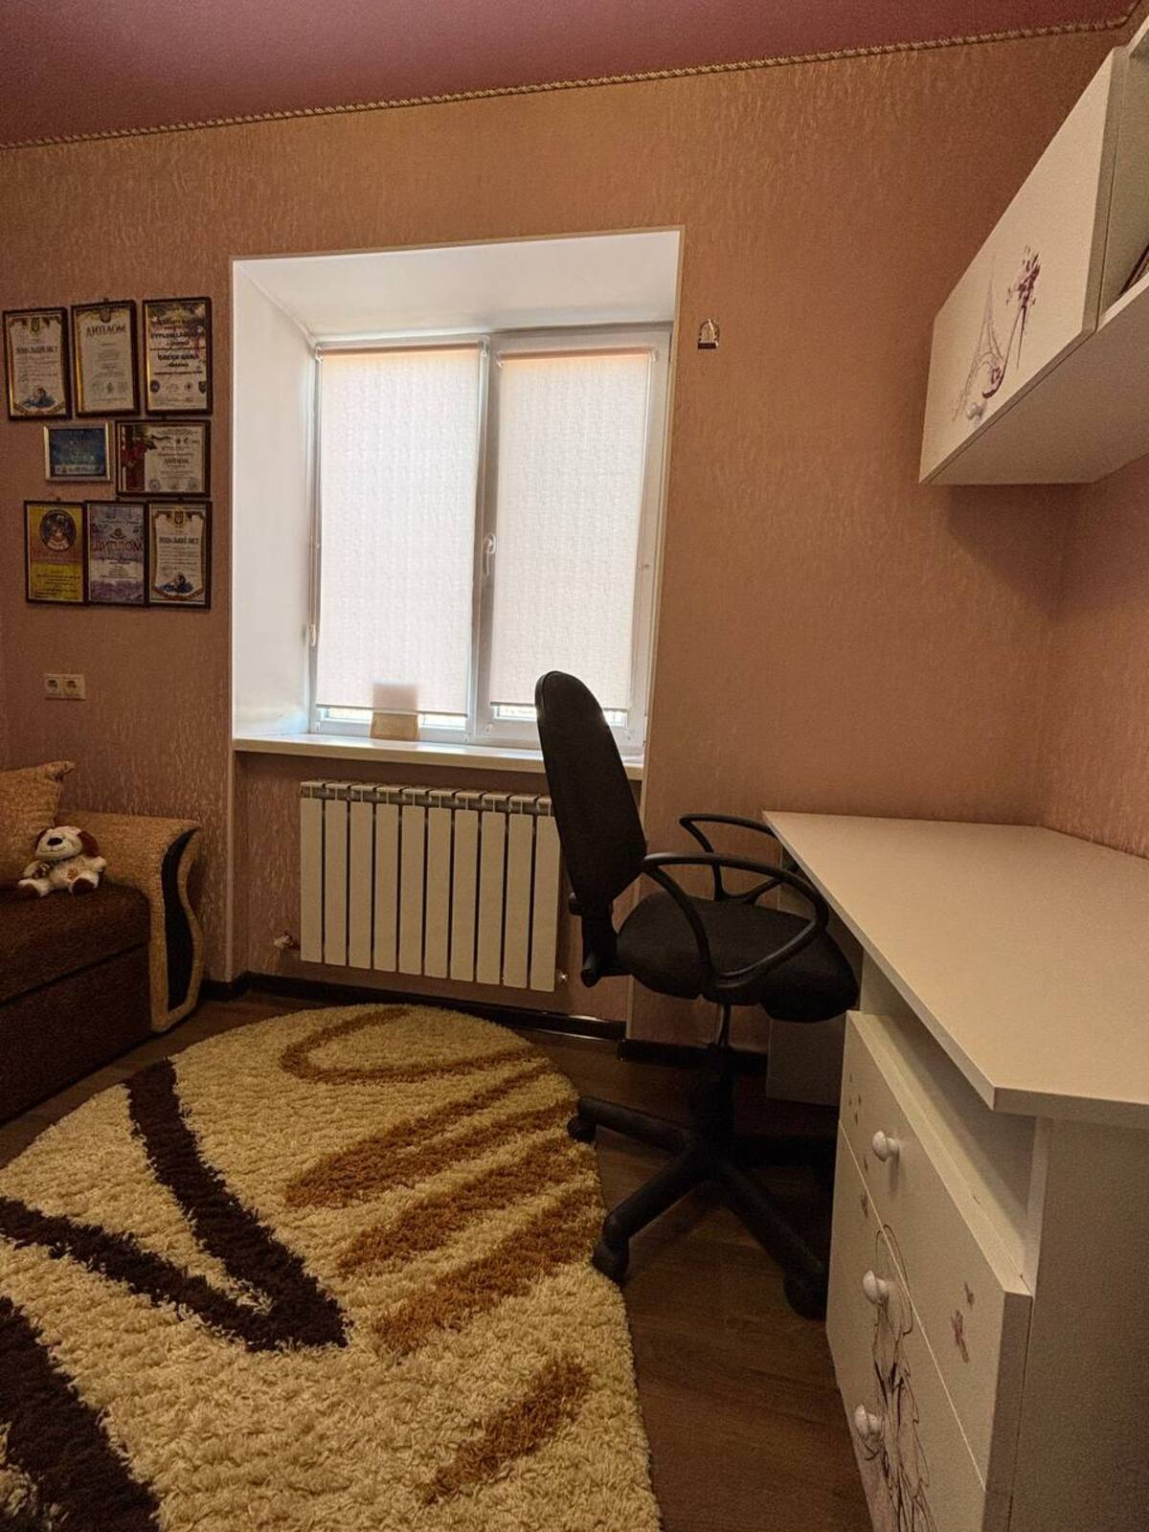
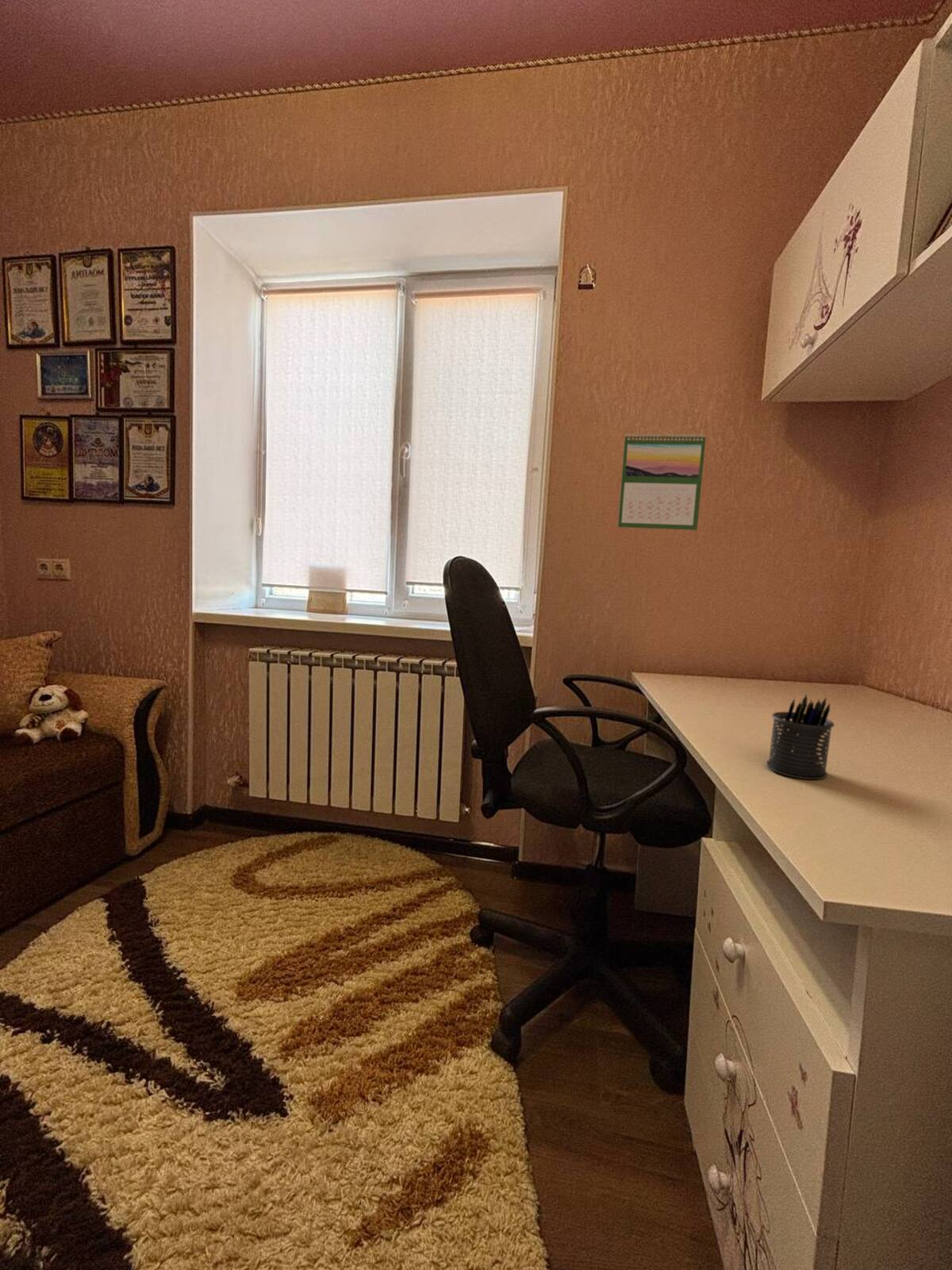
+ calendar [617,431,707,531]
+ pen holder [766,694,835,780]
